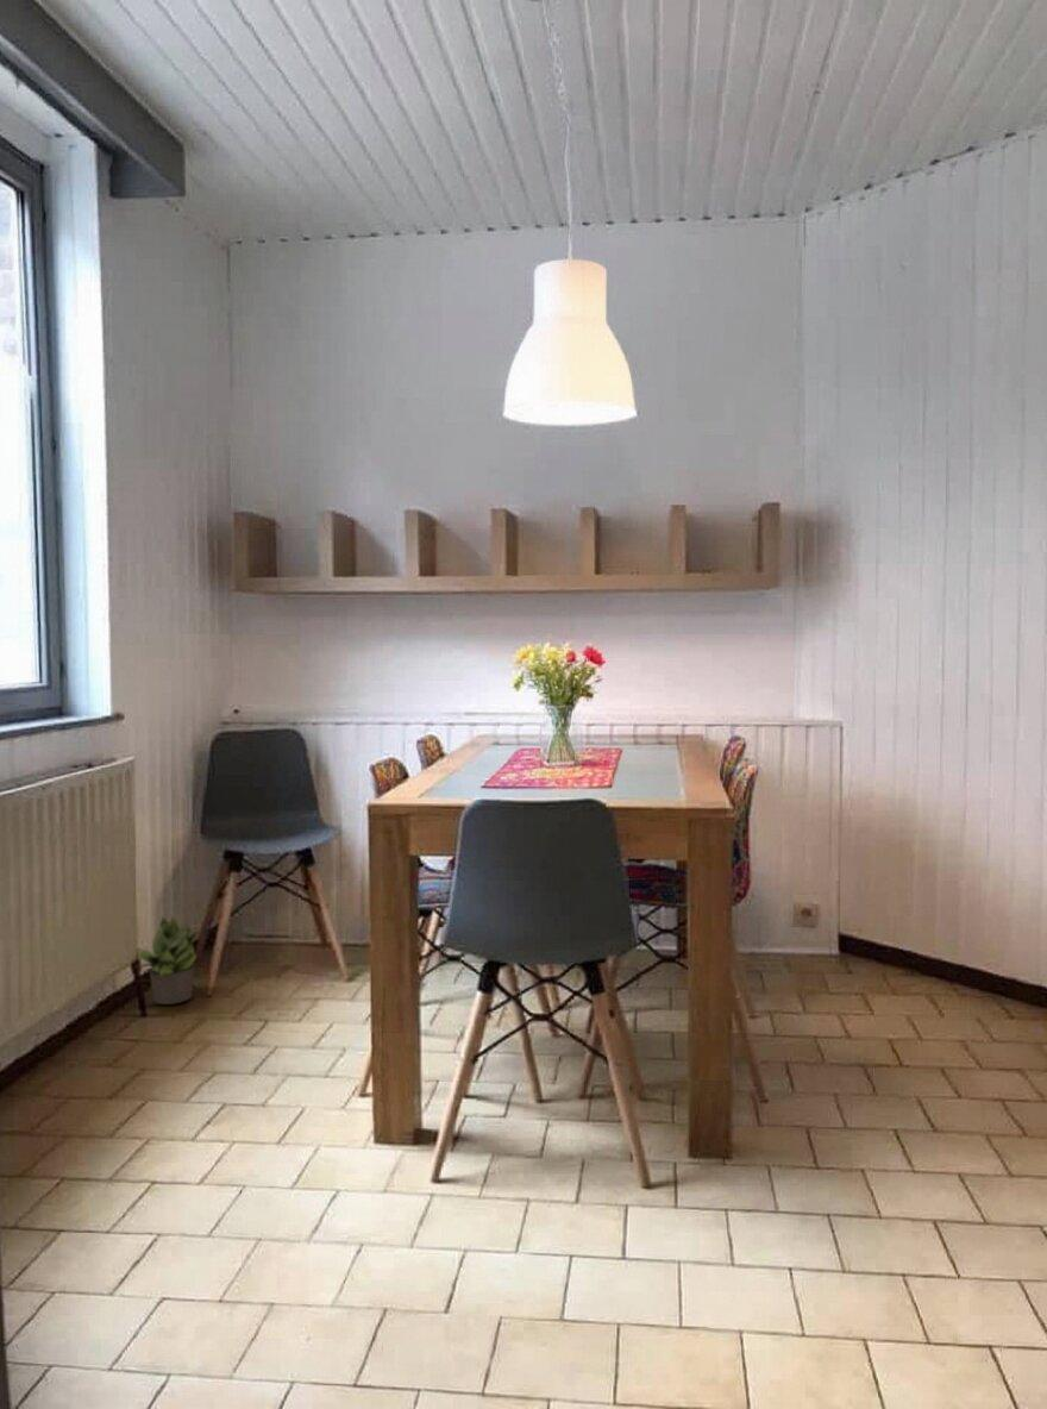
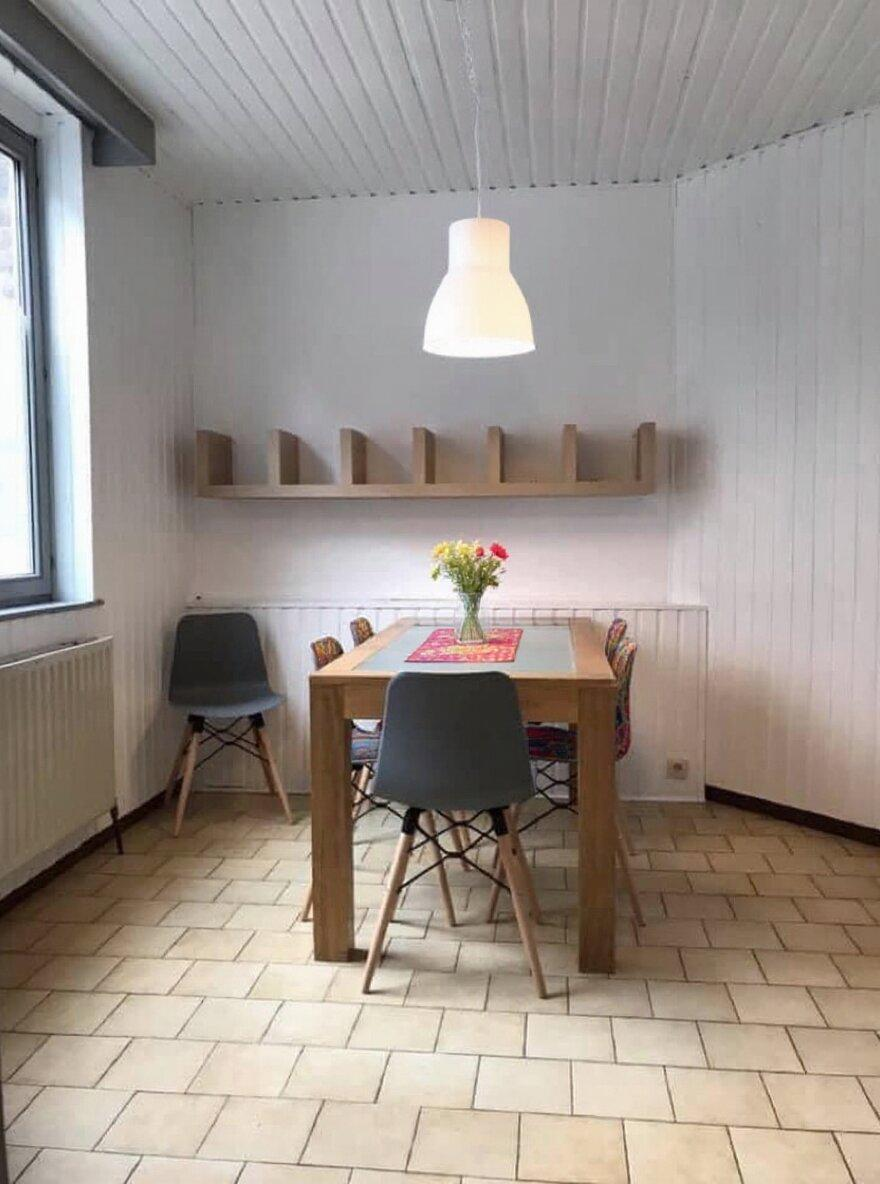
- potted plant [133,915,203,1006]
